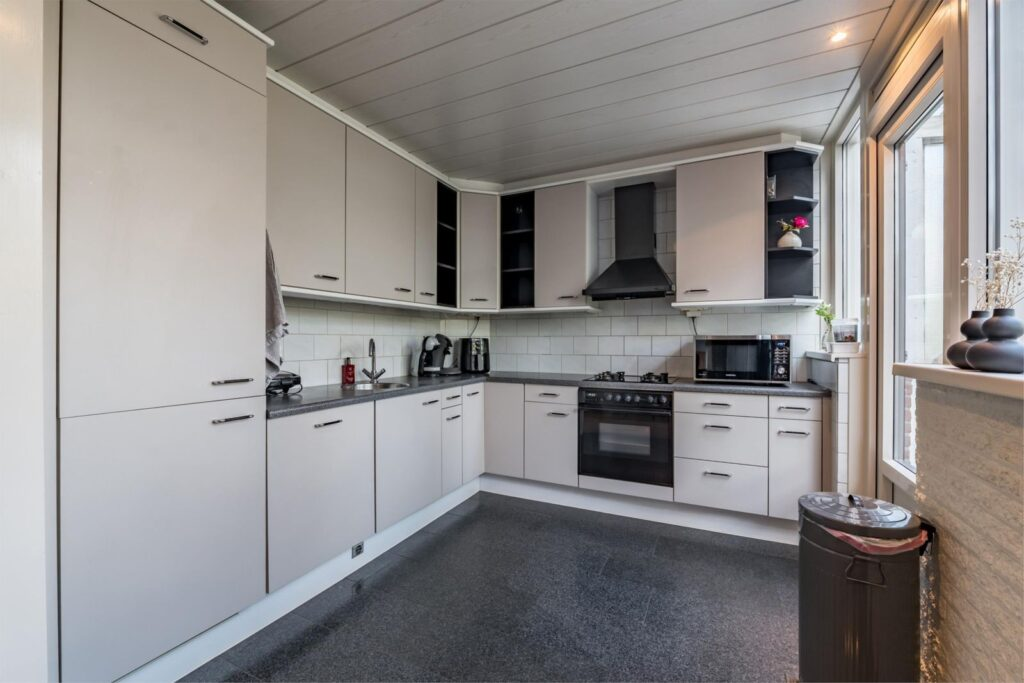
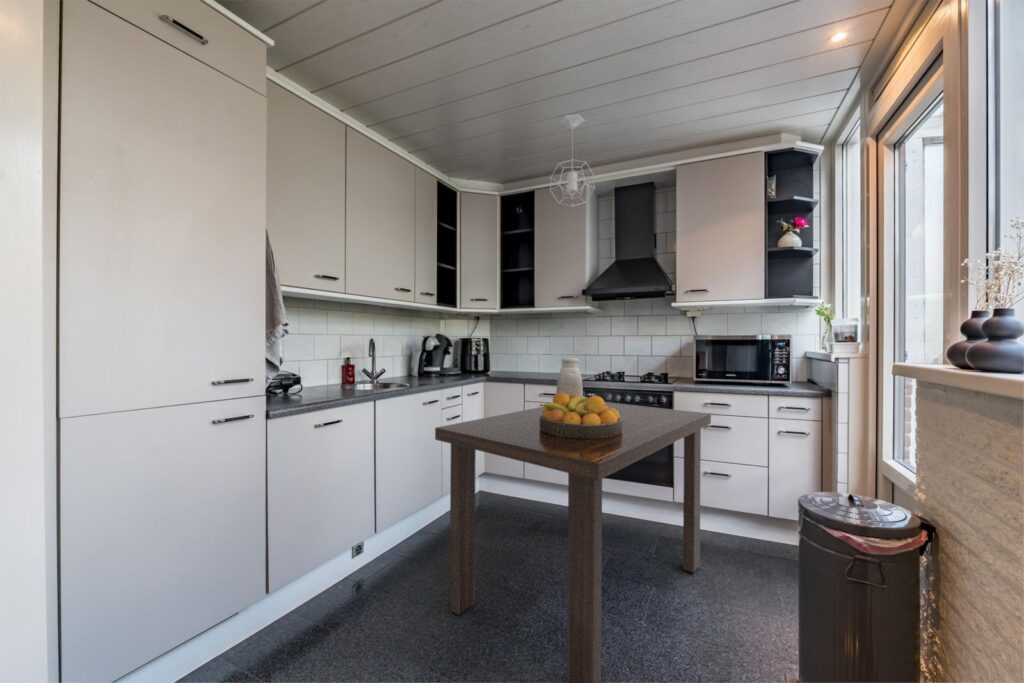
+ fruit bowl [538,392,622,439]
+ vase [553,356,584,396]
+ pendant light [549,114,595,208]
+ dining table [434,400,712,683]
